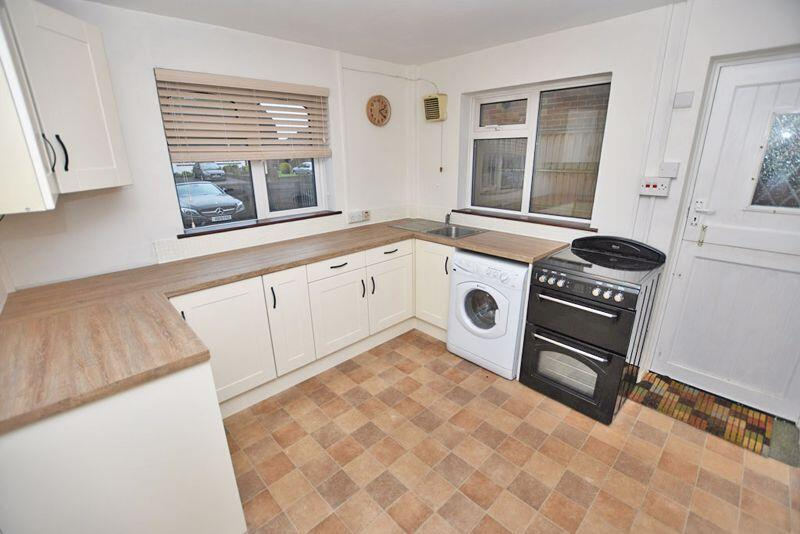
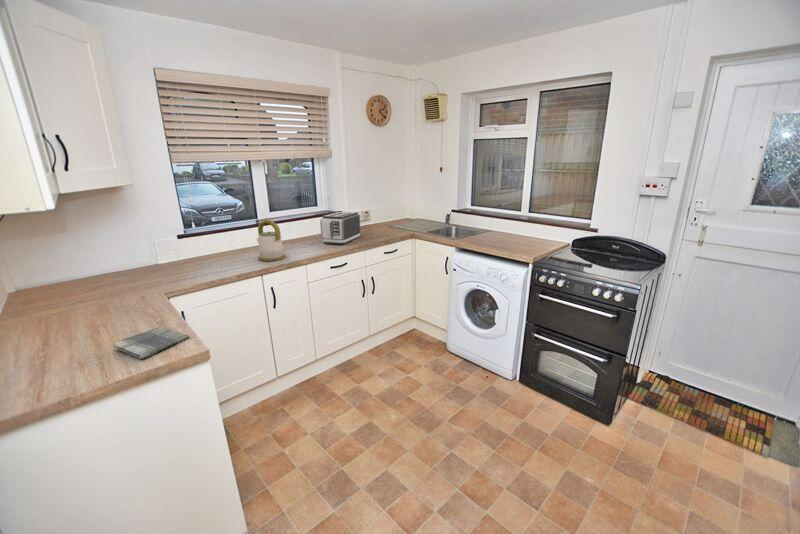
+ kettle [256,219,286,262]
+ dish towel [113,326,190,360]
+ toaster [319,211,361,245]
